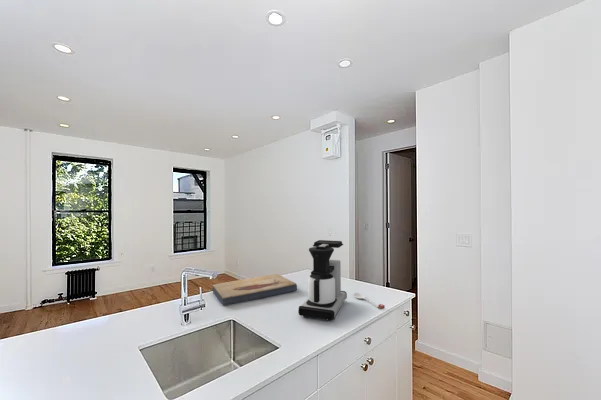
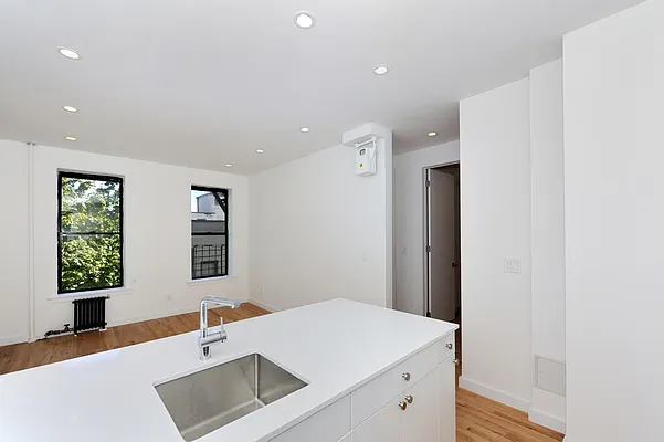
- spoon [353,292,386,310]
- fish fossil [212,273,298,307]
- coffee maker [298,239,348,322]
